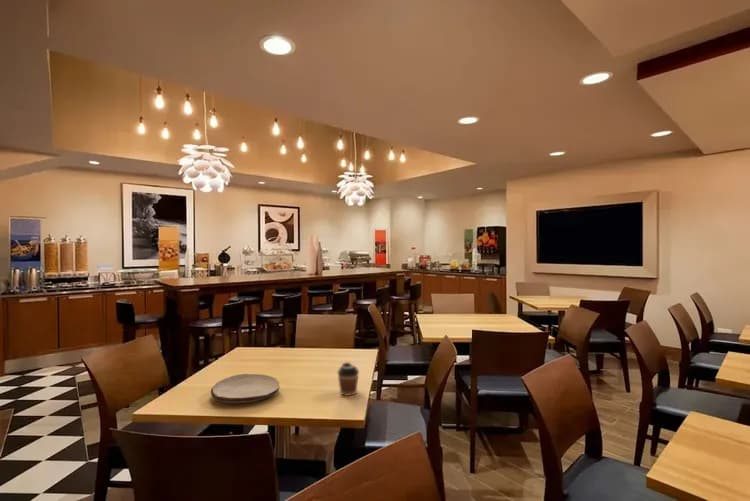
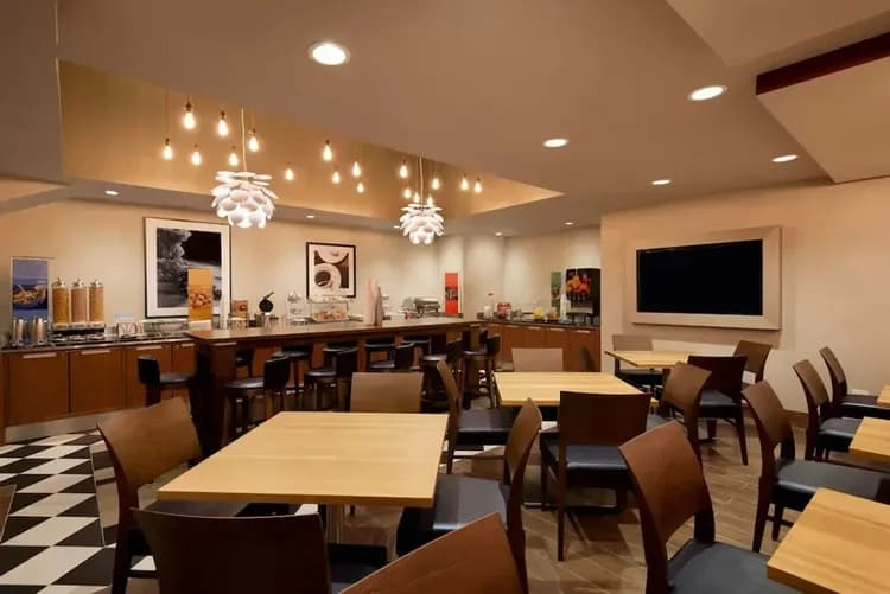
- coffee cup [336,361,360,397]
- plate [210,373,281,404]
